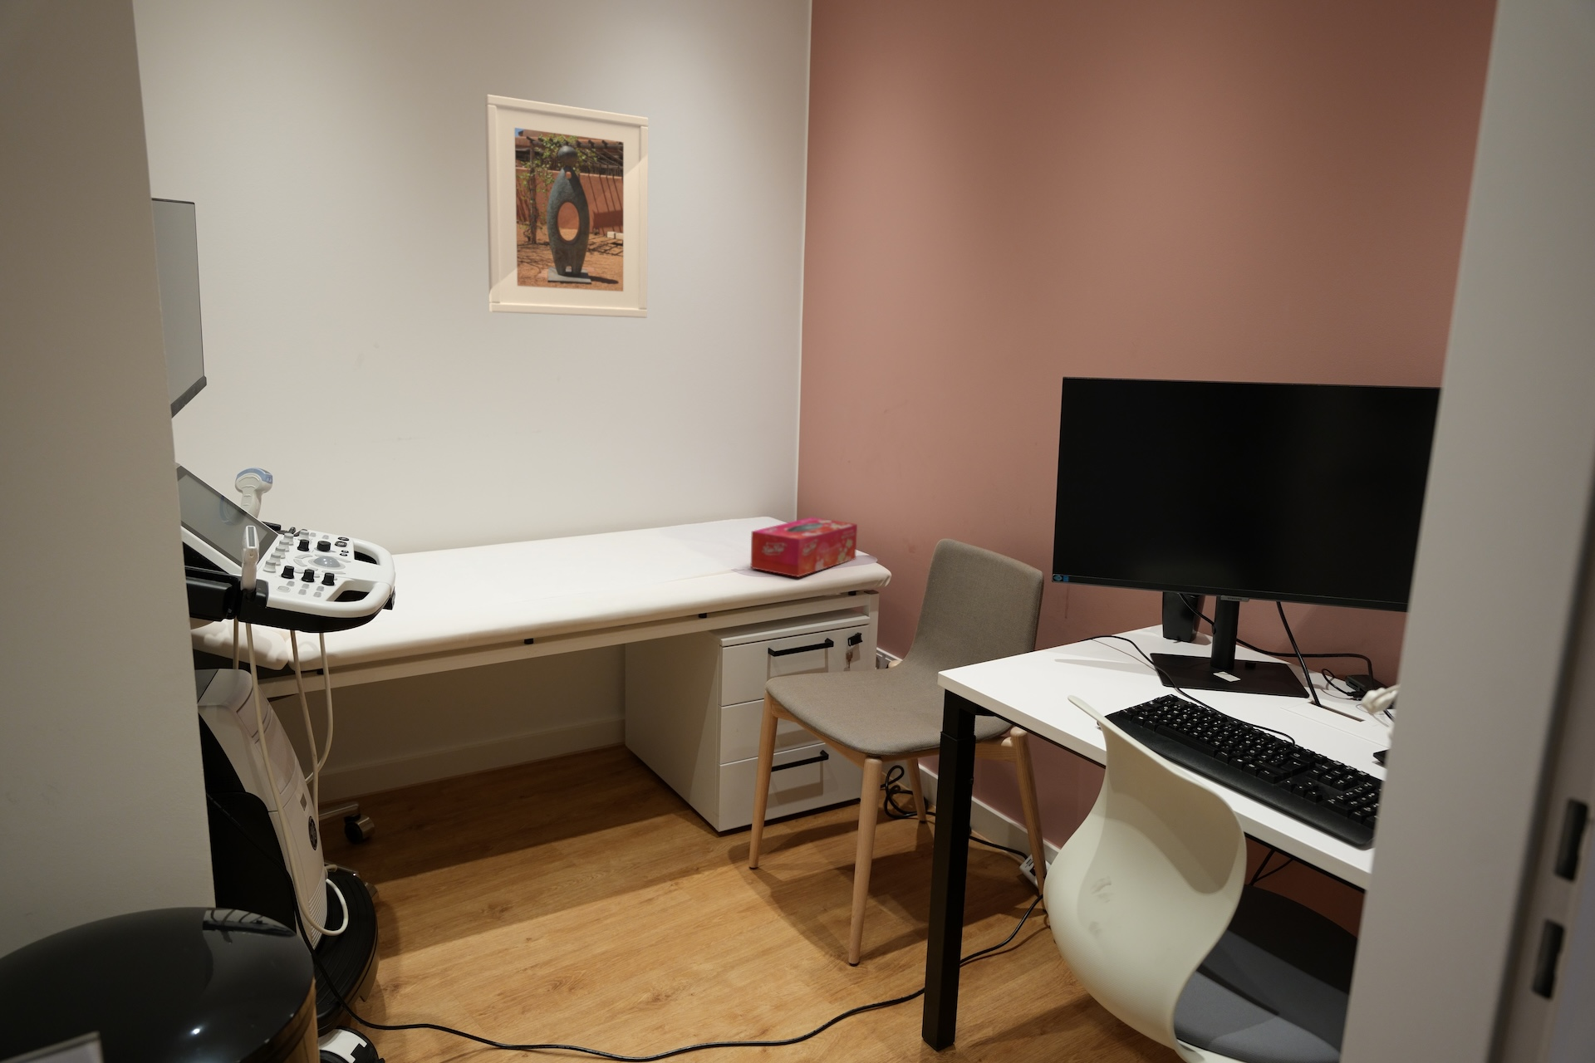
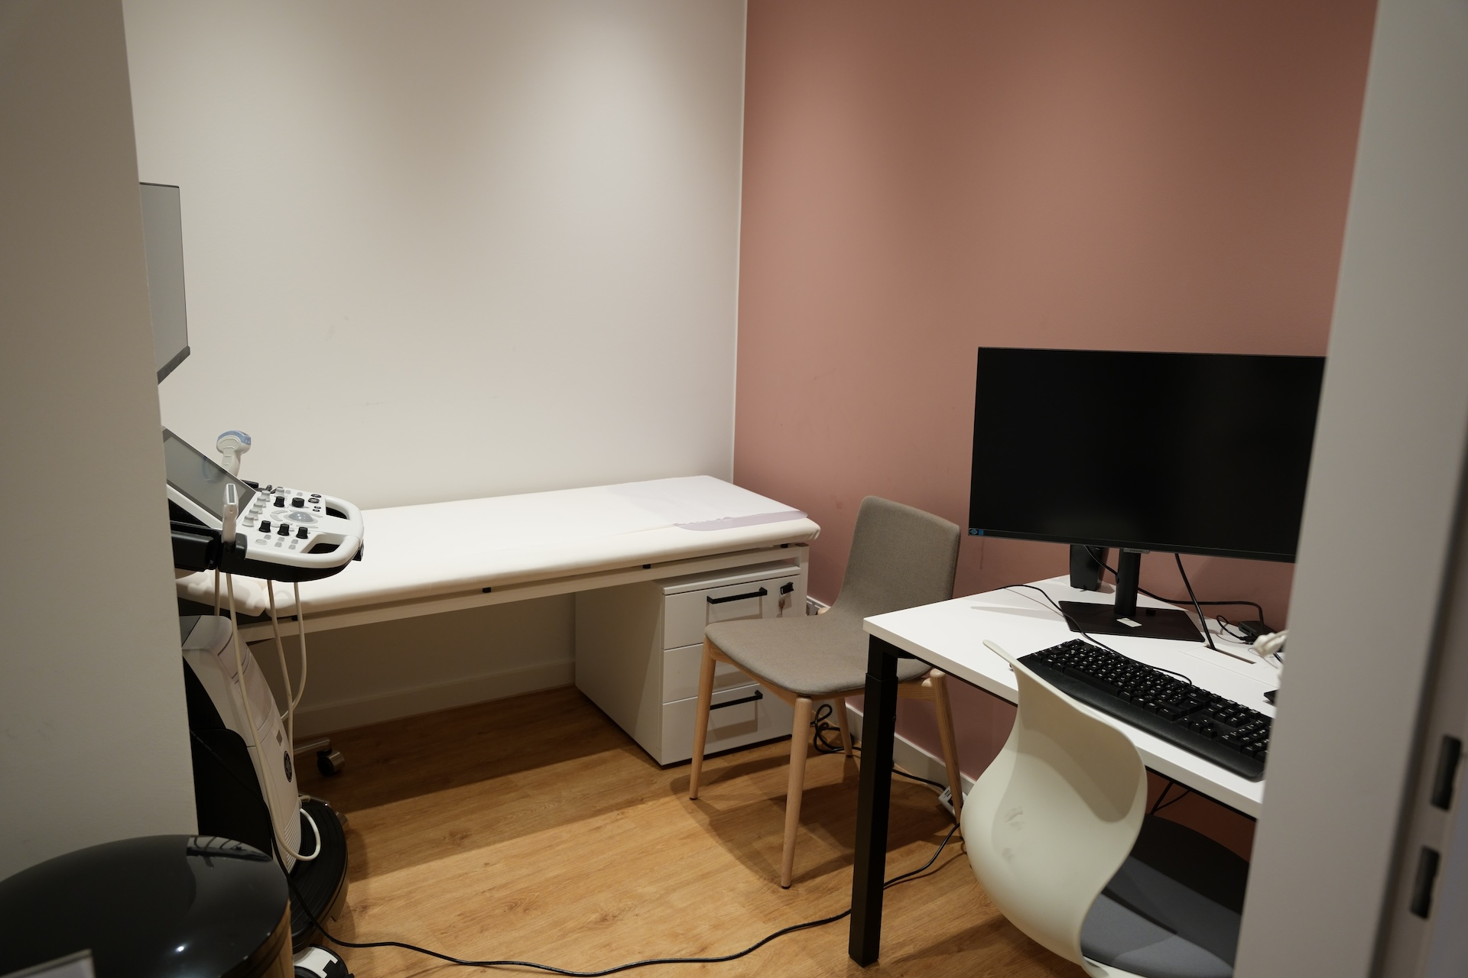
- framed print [484,94,649,319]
- tissue box [750,516,858,578]
